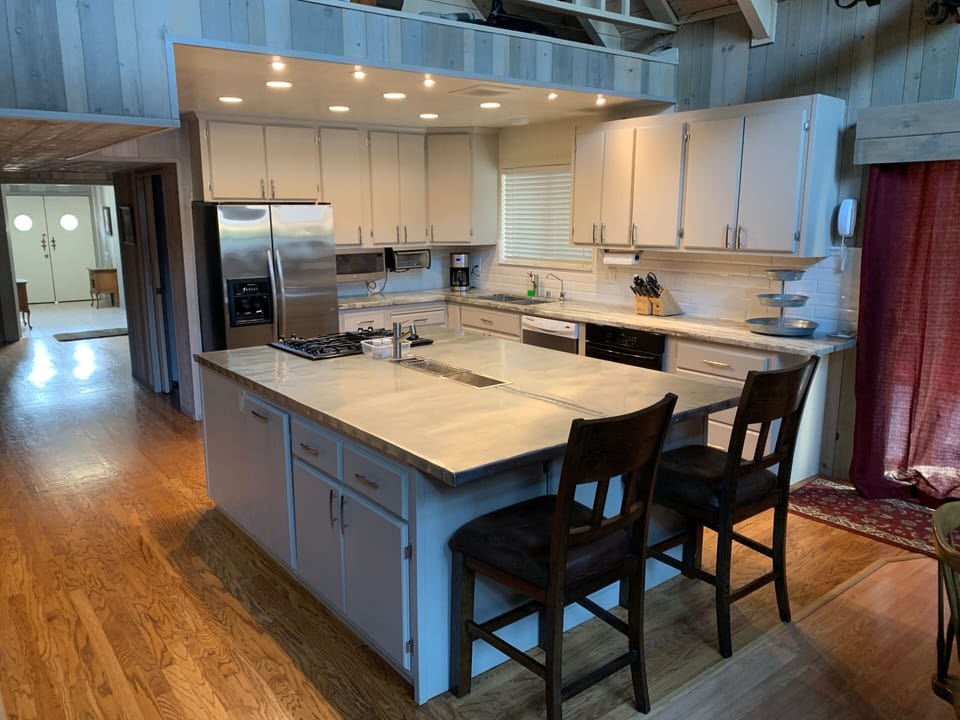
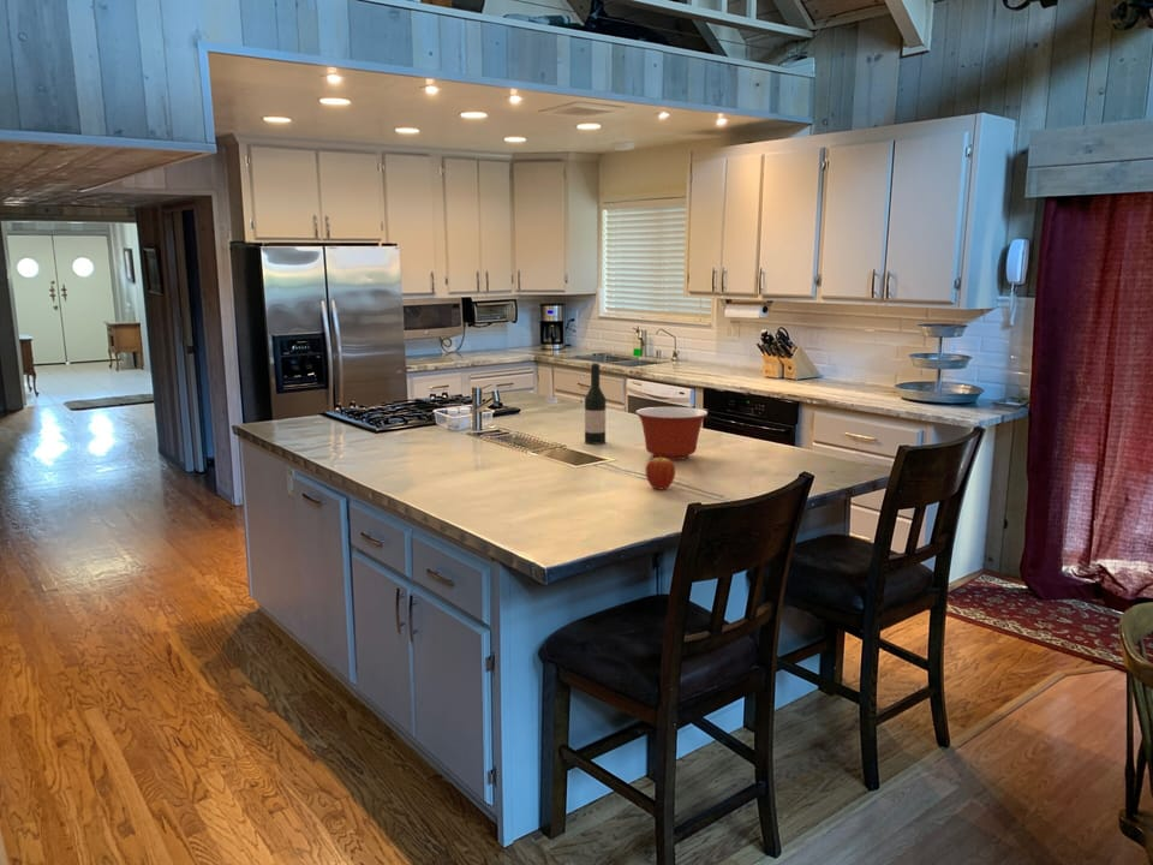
+ fruit [645,458,676,490]
+ mixing bowl [634,406,709,461]
+ wine bottle [584,362,607,446]
